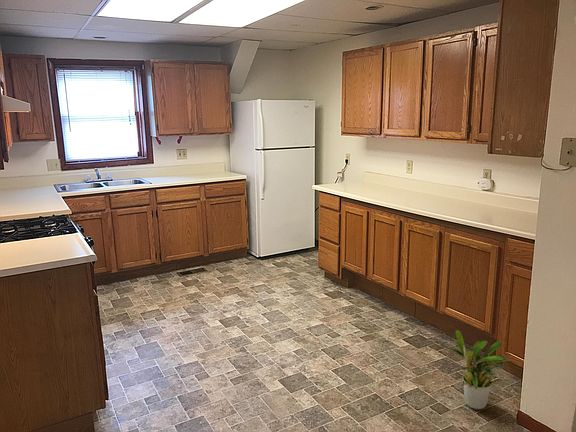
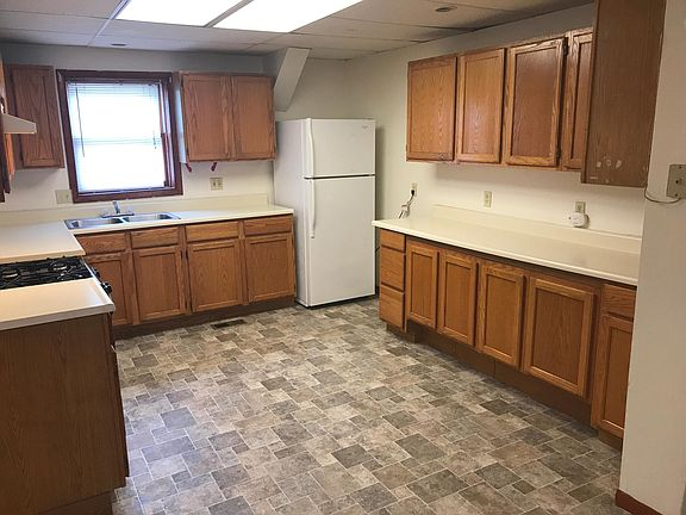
- potted plant [439,329,513,410]
